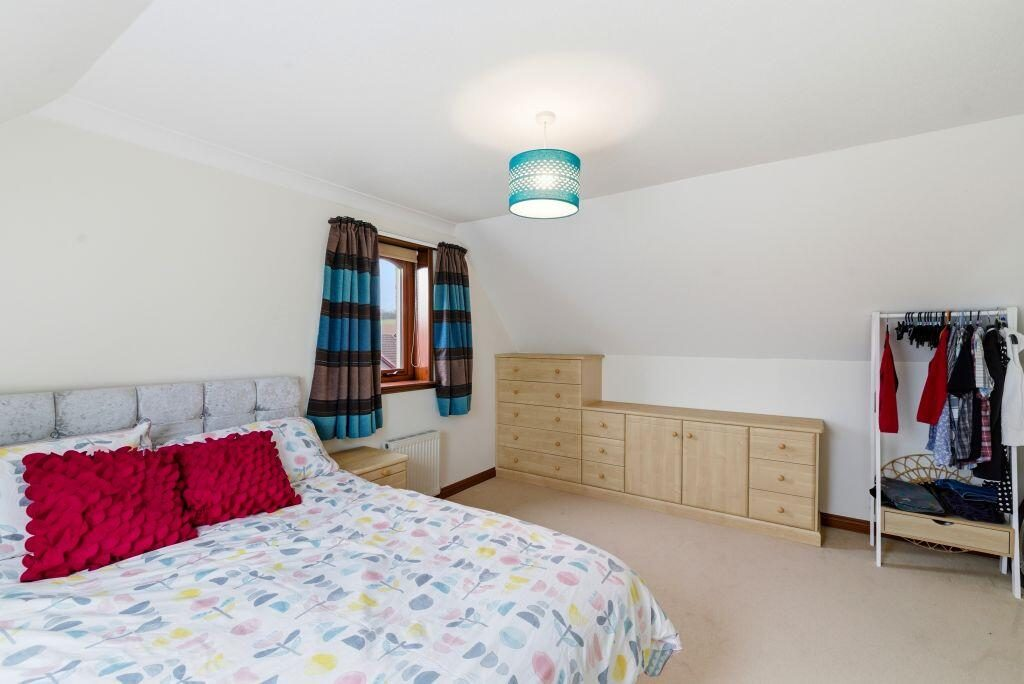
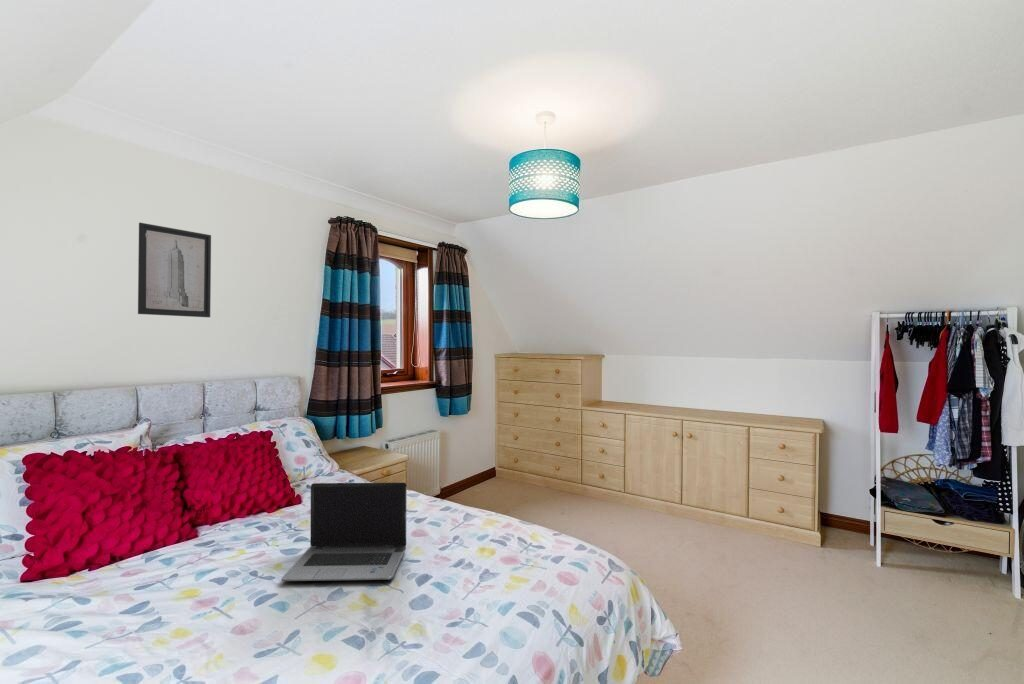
+ wall art [137,222,212,318]
+ laptop computer [281,482,408,582]
